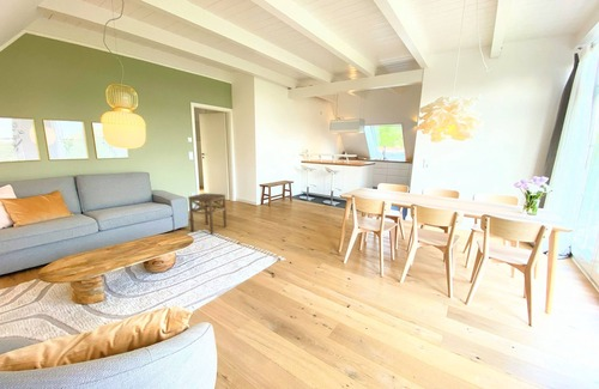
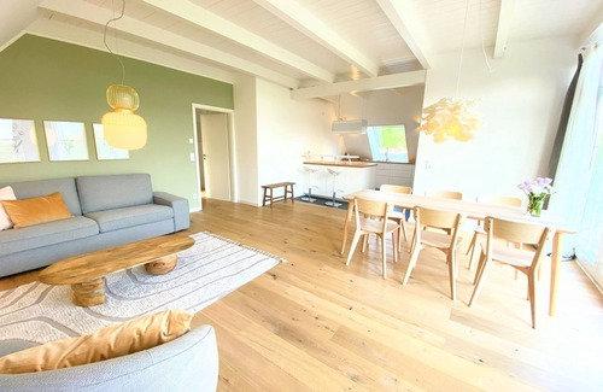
- side table [187,192,228,235]
